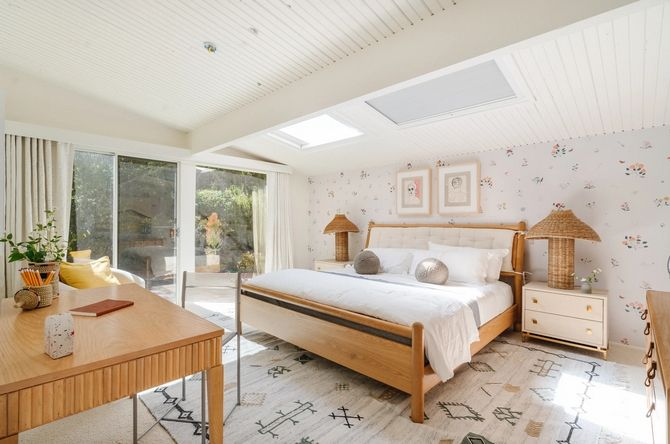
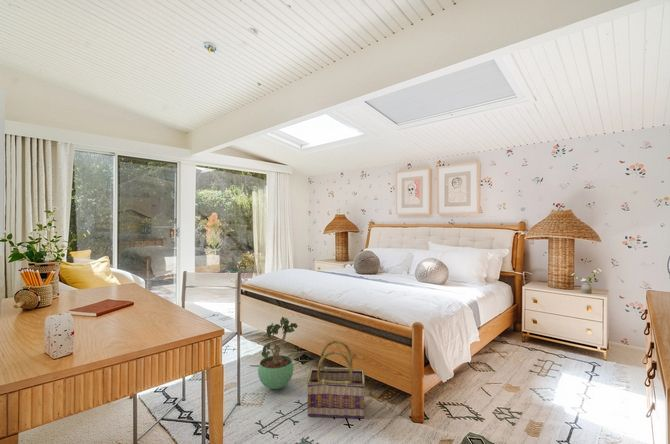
+ basket [306,339,366,419]
+ potted plant [257,316,299,390]
